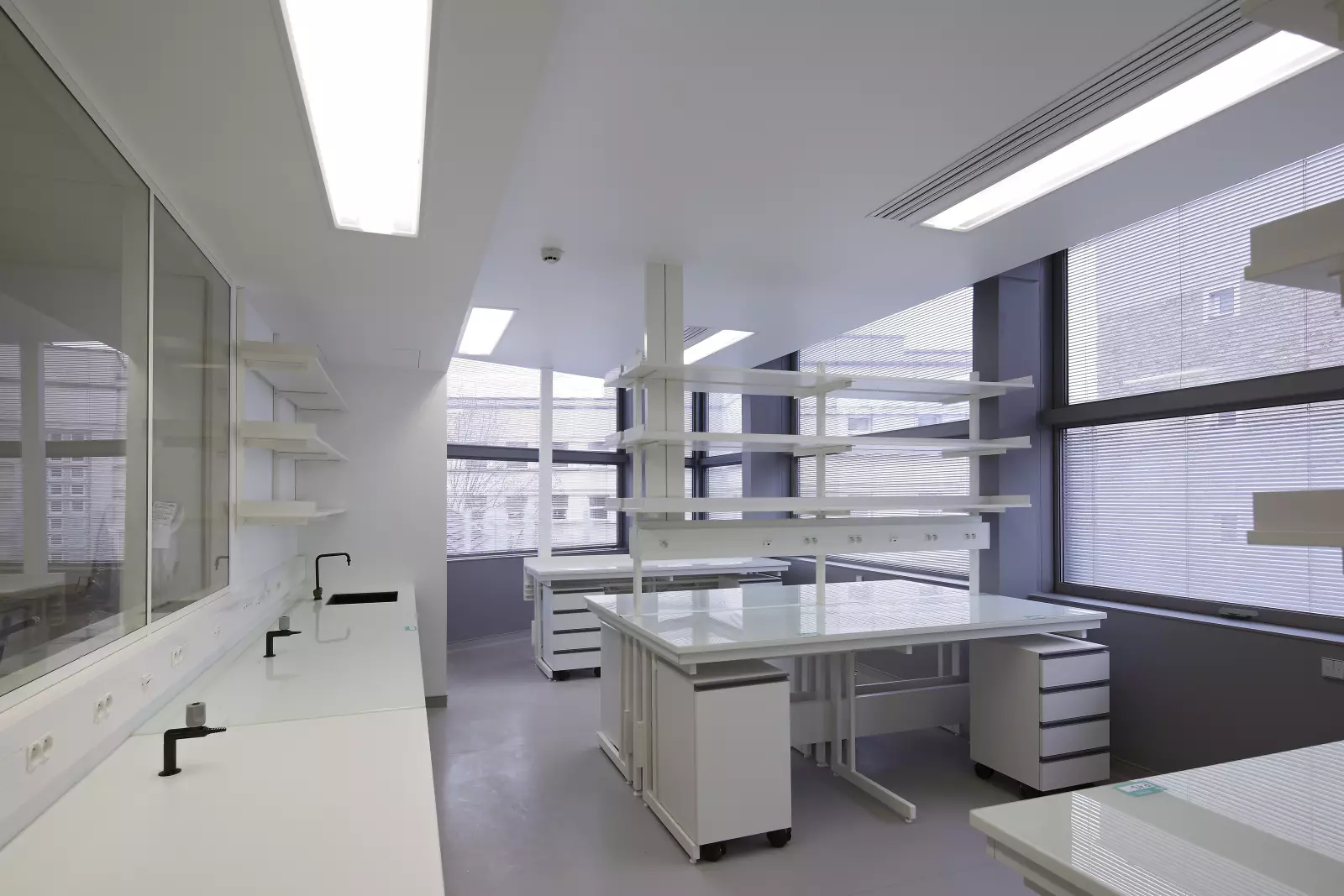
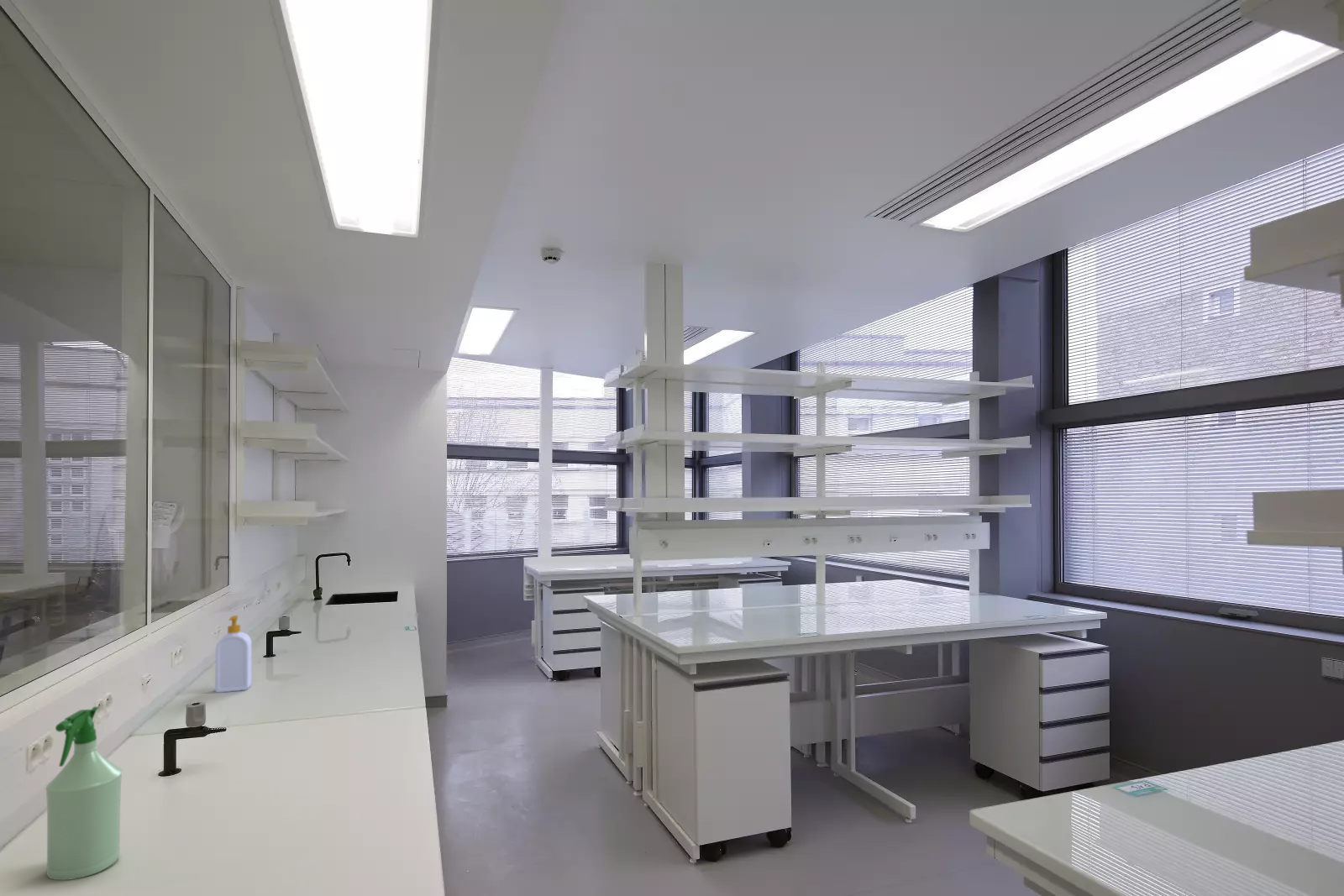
+ spray bottle [45,705,123,881]
+ soap bottle [214,615,253,694]
